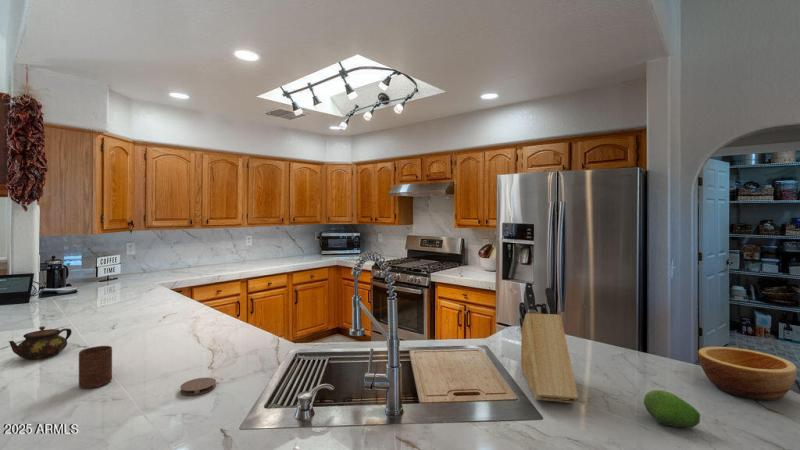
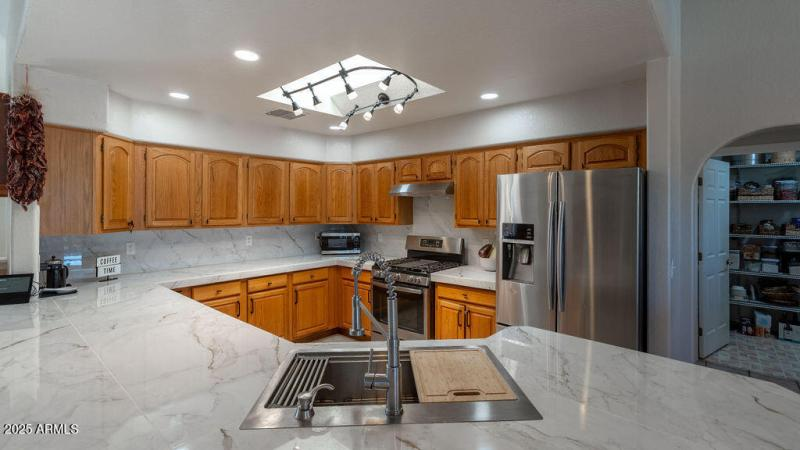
- fruit [643,389,701,428]
- knife block [518,281,579,404]
- bowl [697,346,798,401]
- cup [78,345,113,389]
- coaster [179,377,217,396]
- teapot [8,325,73,360]
